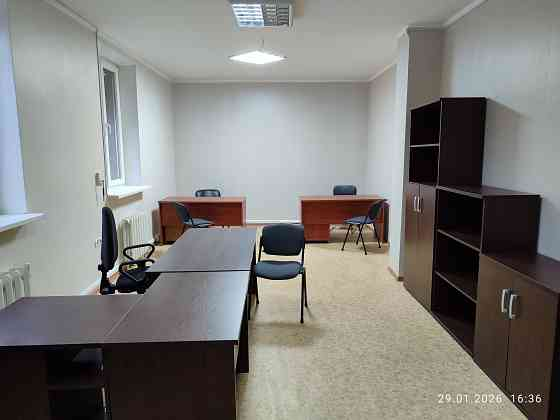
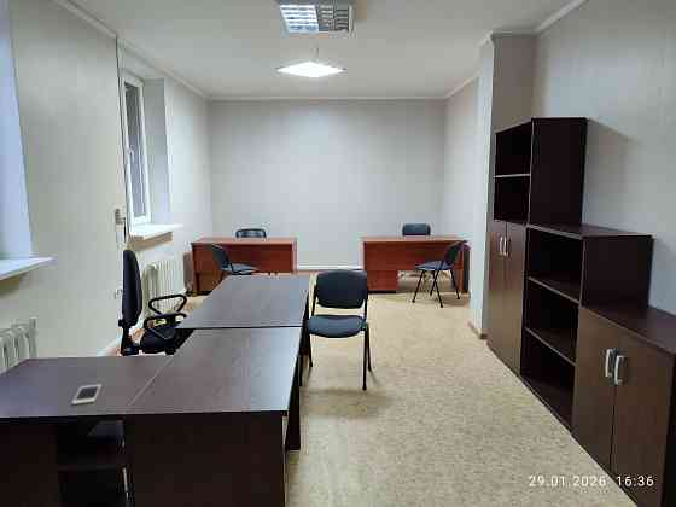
+ cell phone [71,384,103,406]
